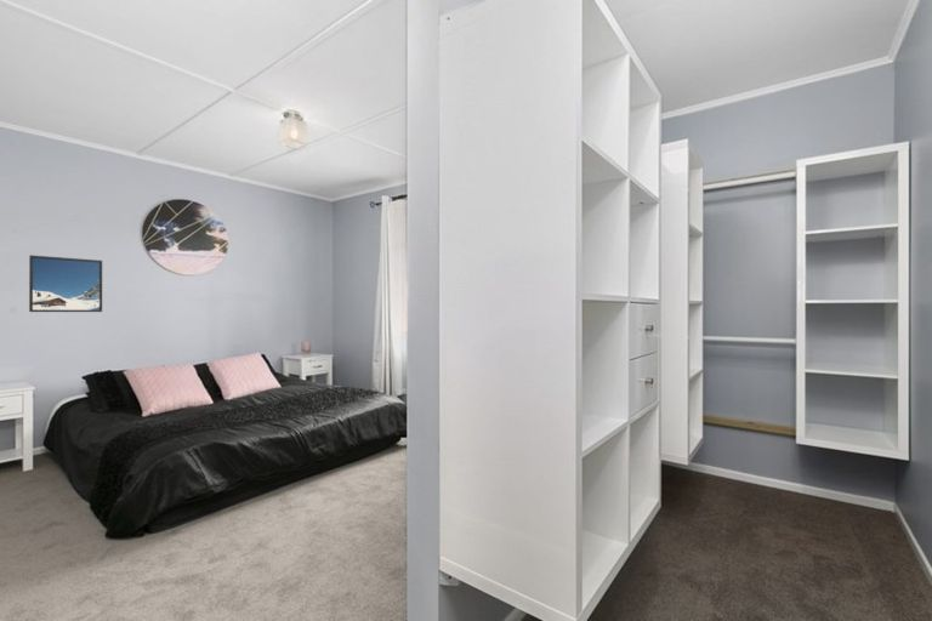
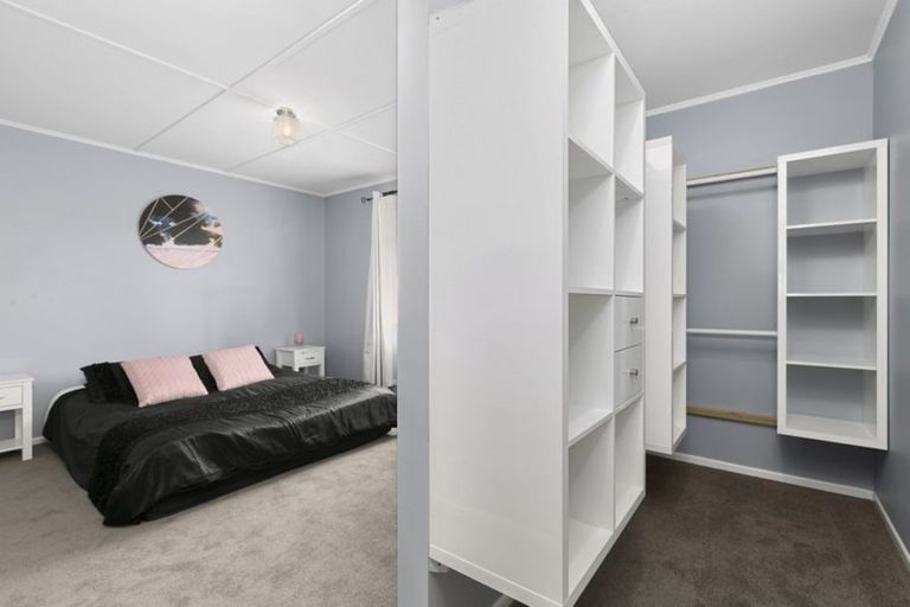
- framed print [28,255,103,313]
